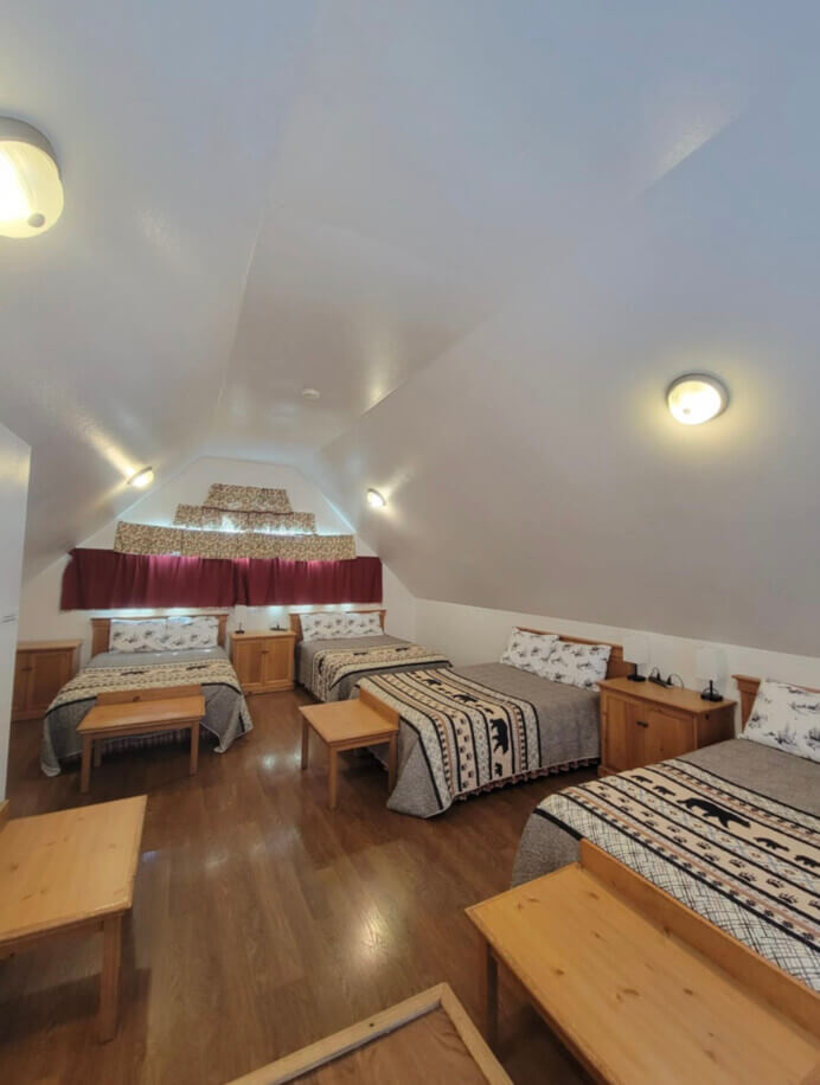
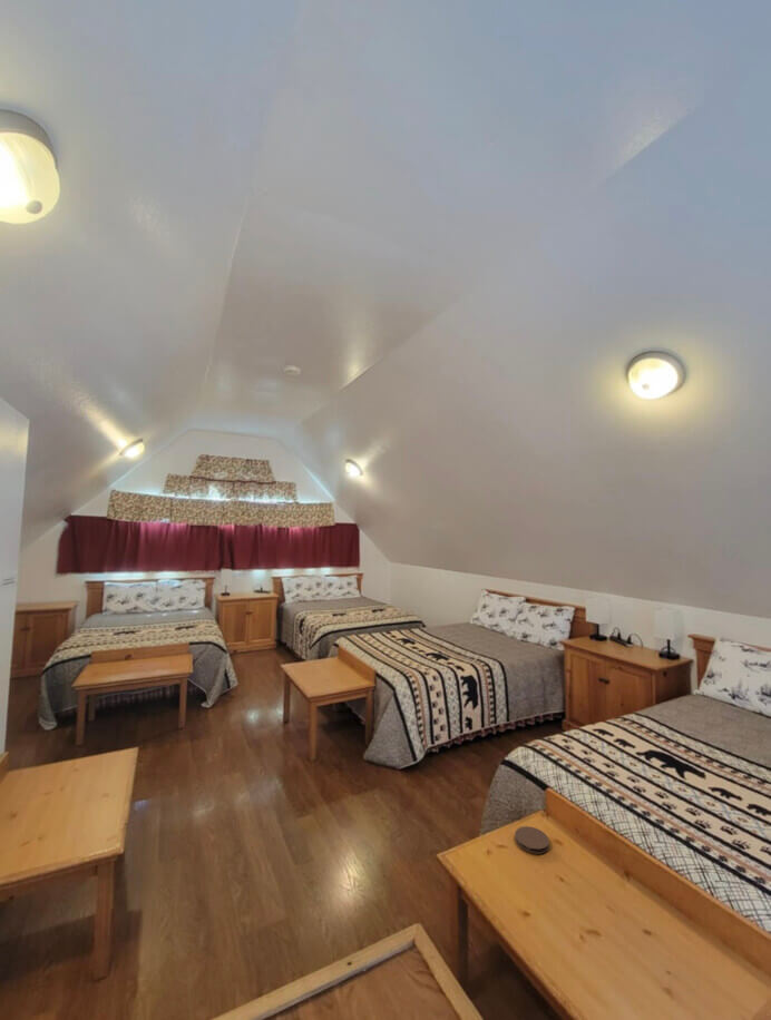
+ coaster [514,825,550,855]
